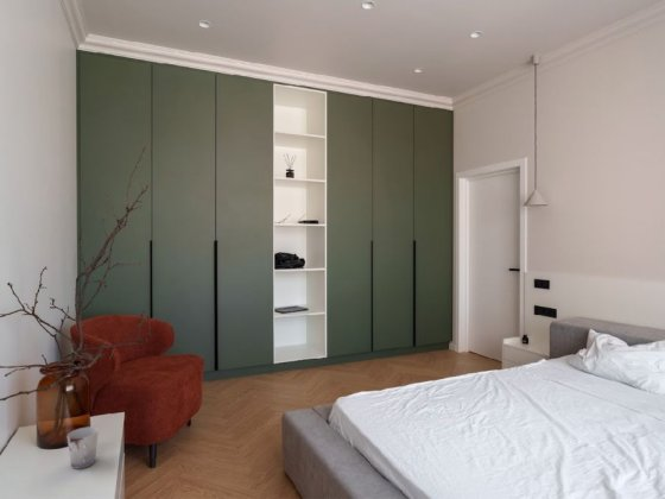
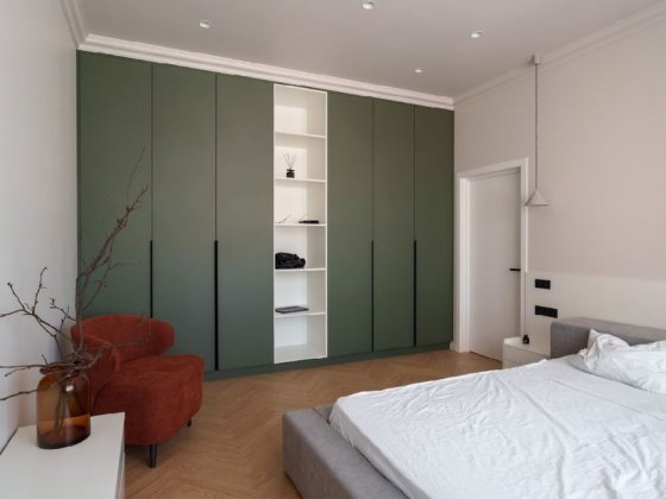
- cup [66,425,100,470]
